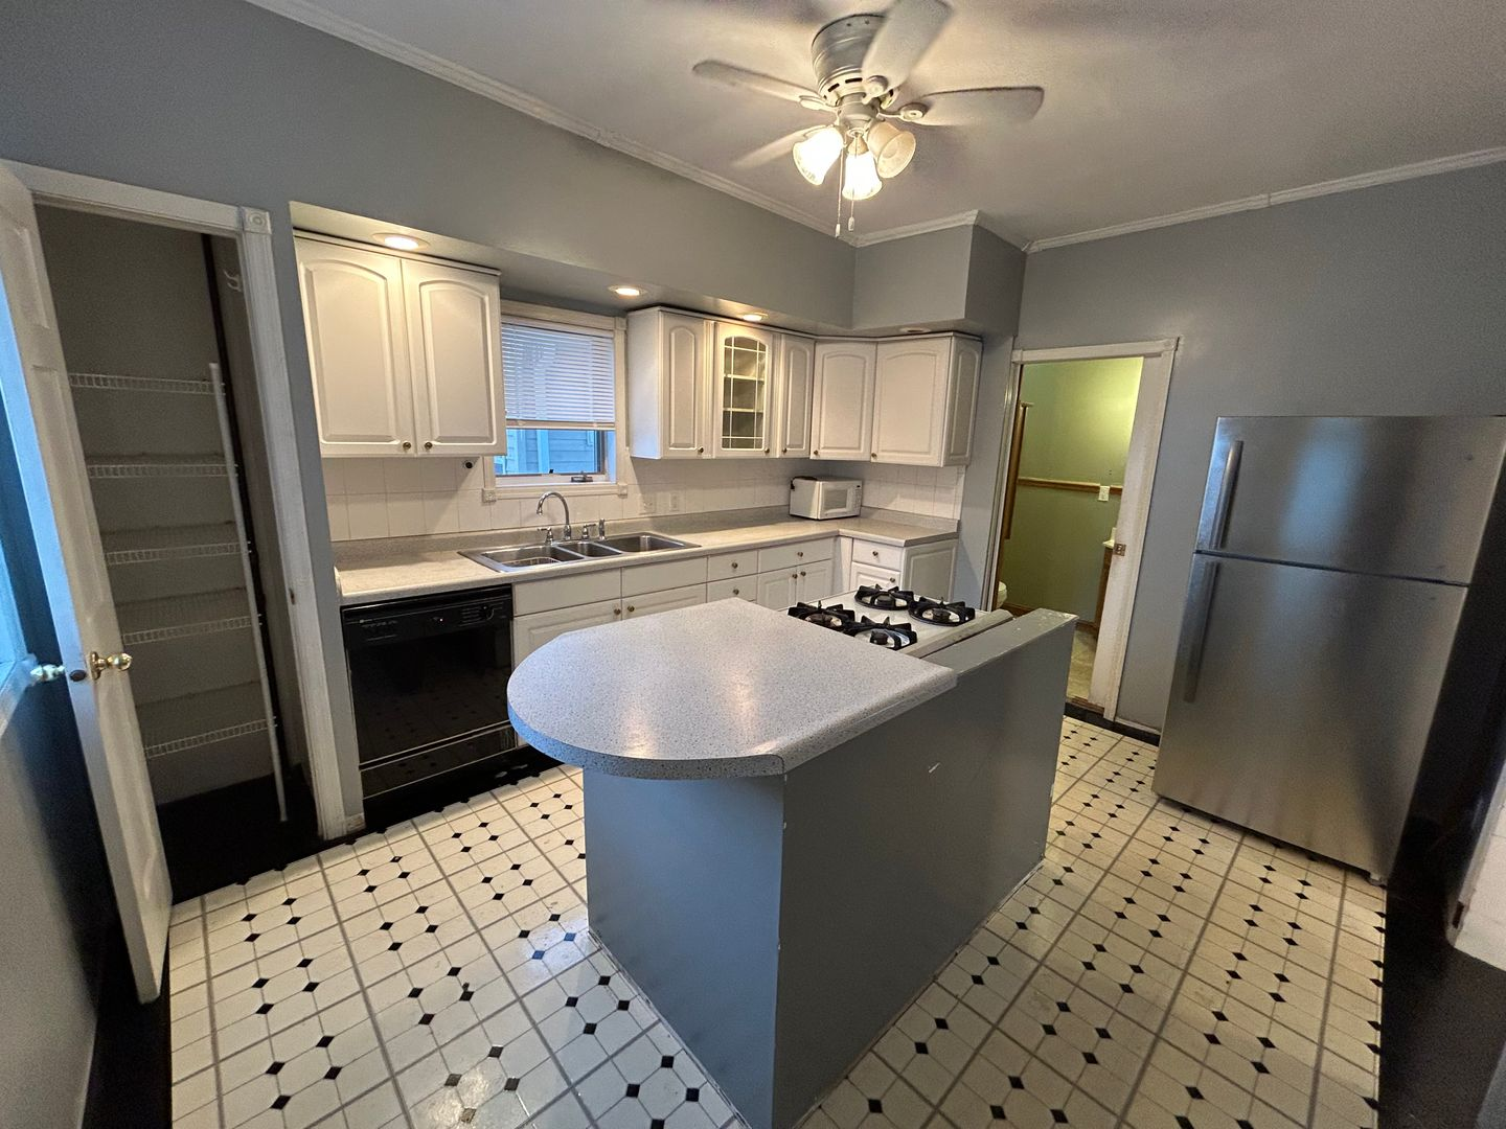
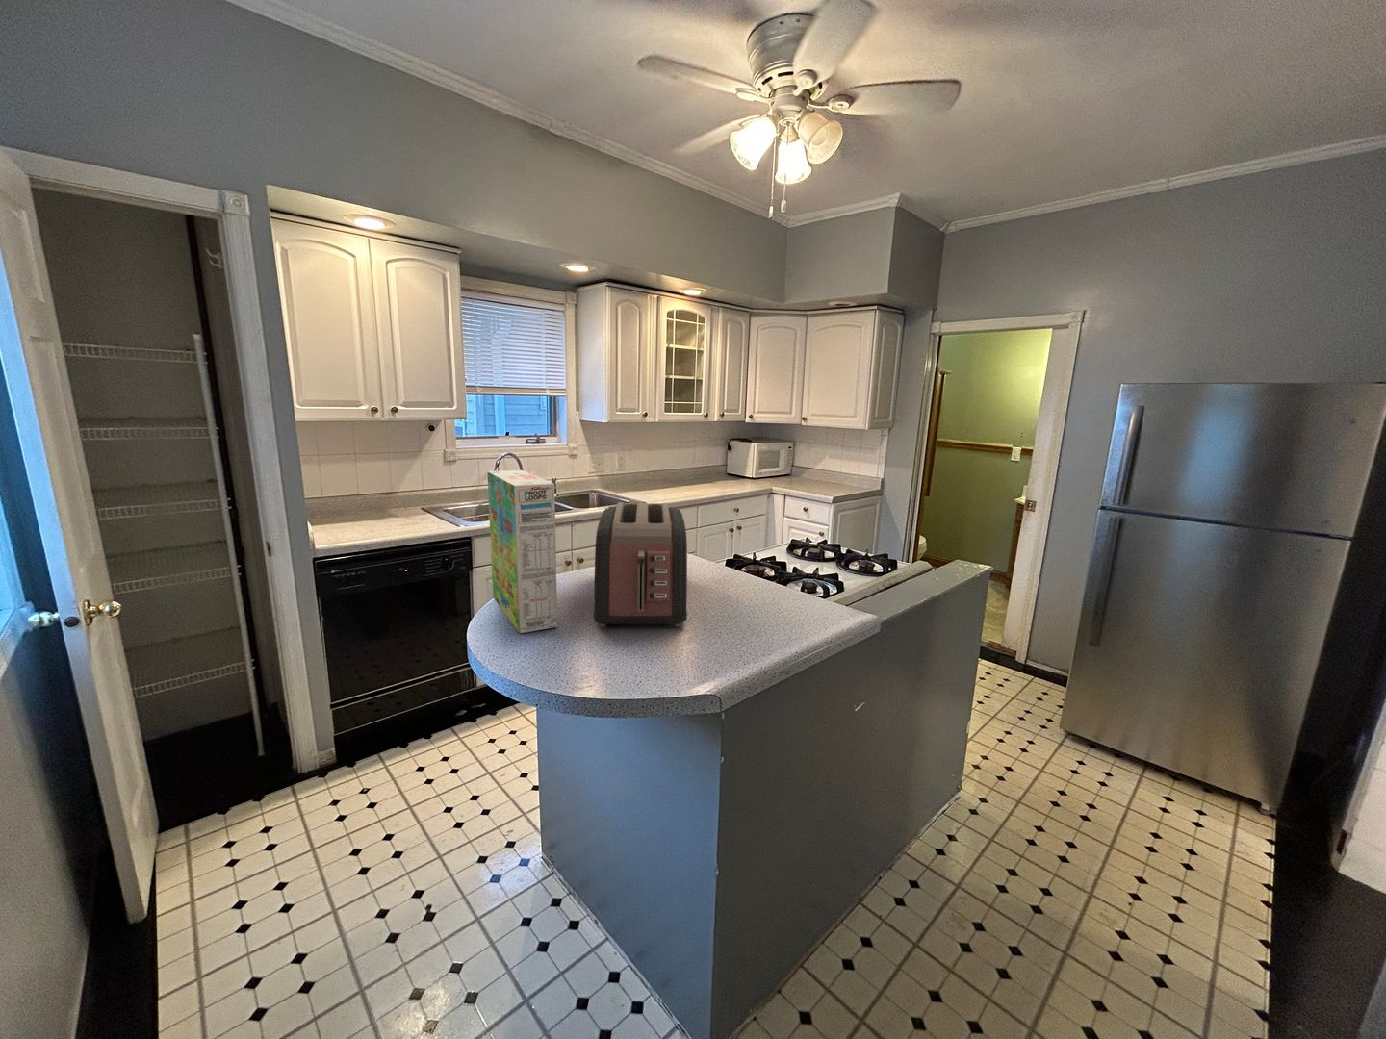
+ toaster [593,501,689,629]
+ cereal box [487,469,559,634]
